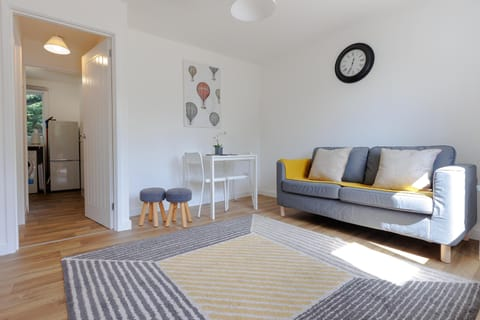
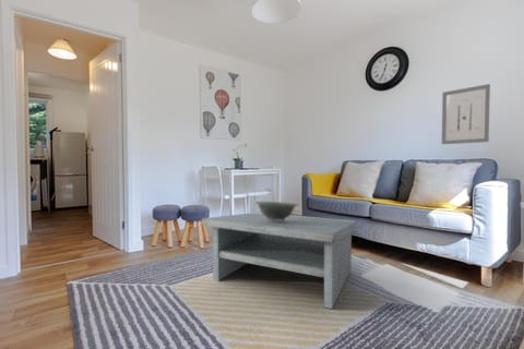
+ wall art [441,83,491,145]
+ decorative bowl [254,201,299,220]
+ coffee table [201,210,357,310]
